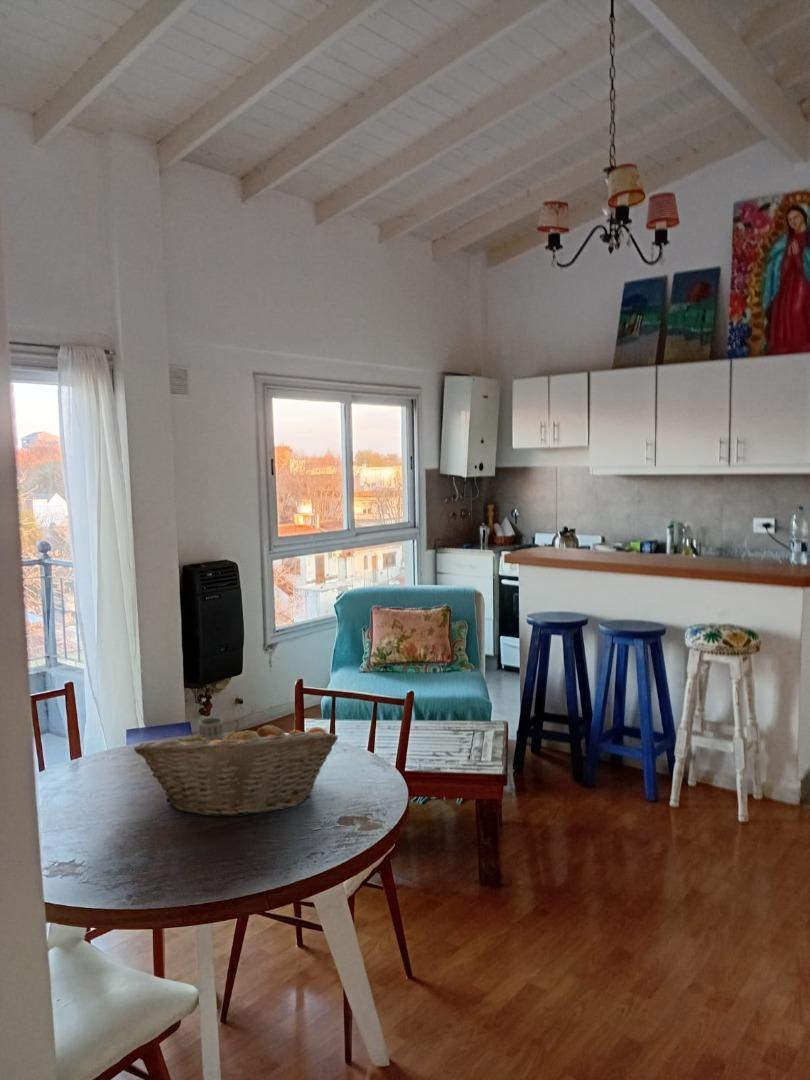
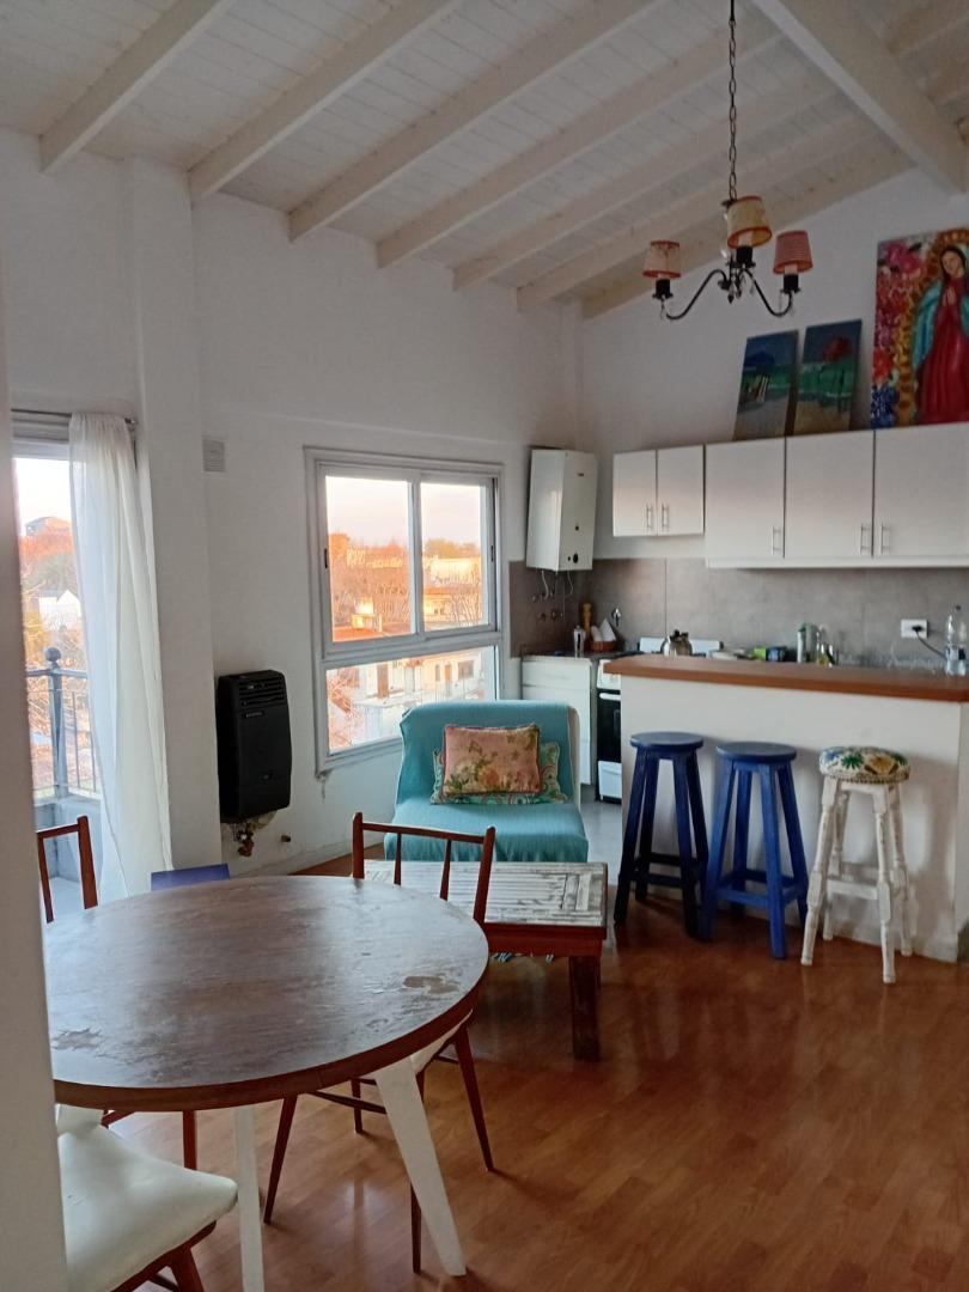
- cup [198,716,225,741]
- fruit basket [133,719,339,818]
